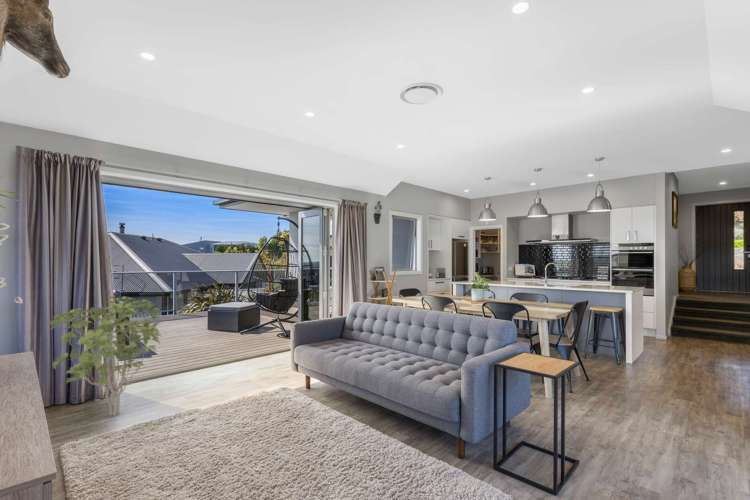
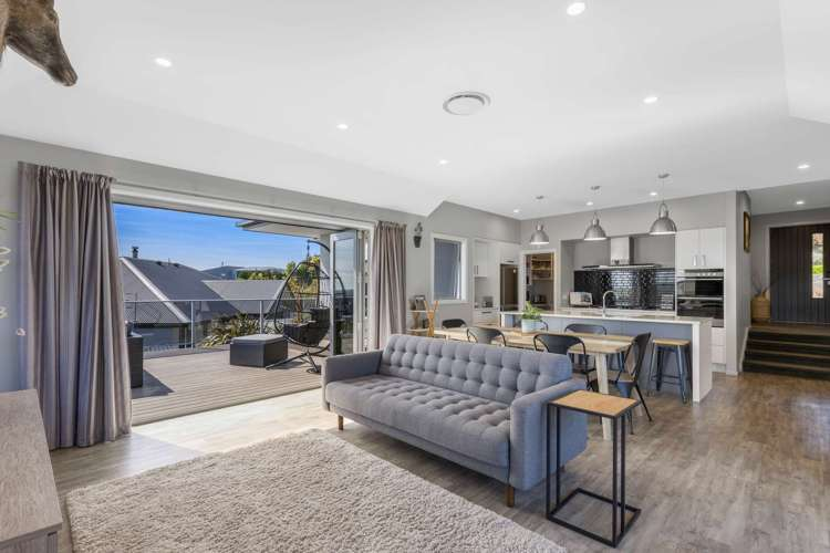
- shrub [47,295,162,417]
